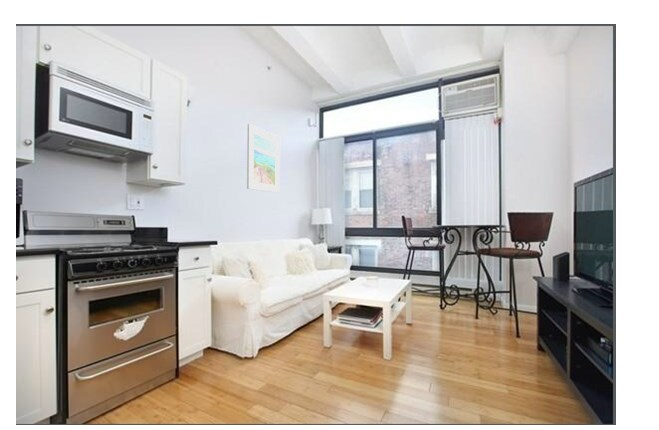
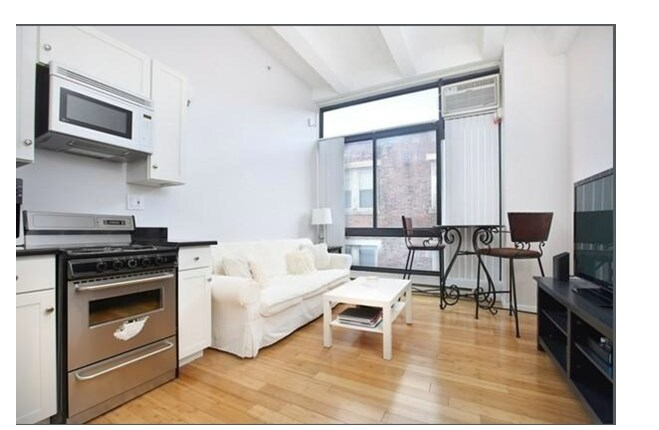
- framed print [246,123,281,194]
